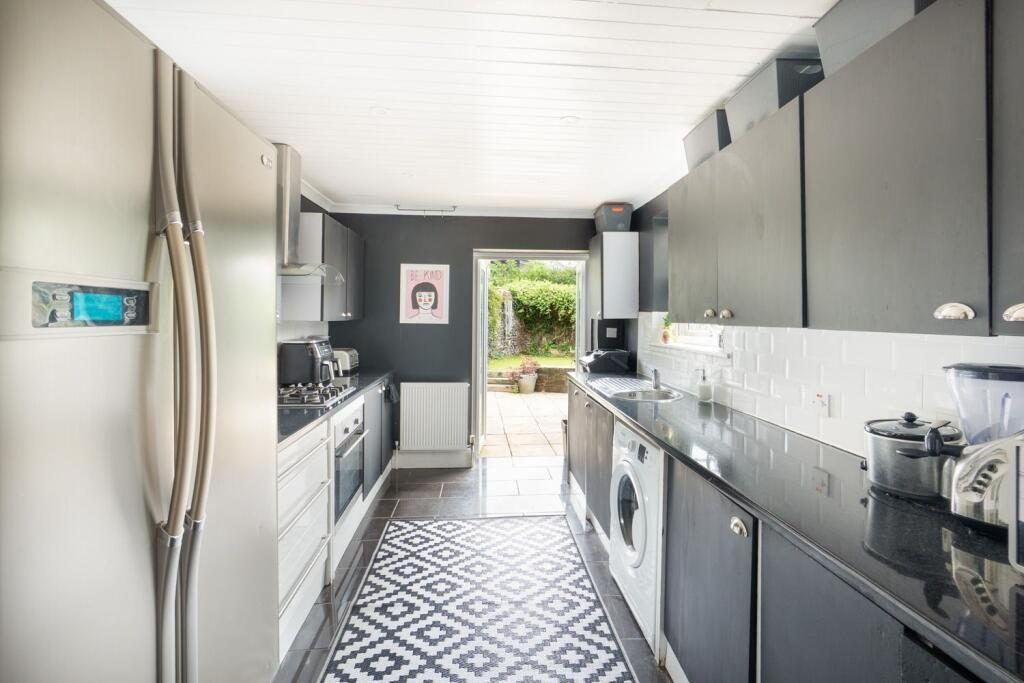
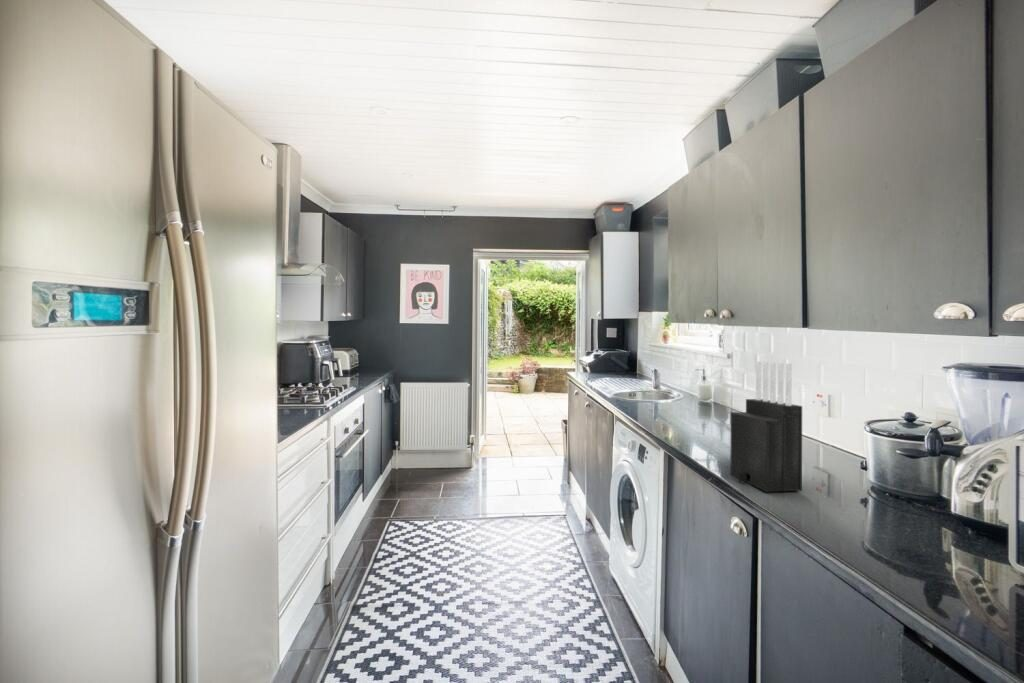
+ knife block [729,360,803,493]
